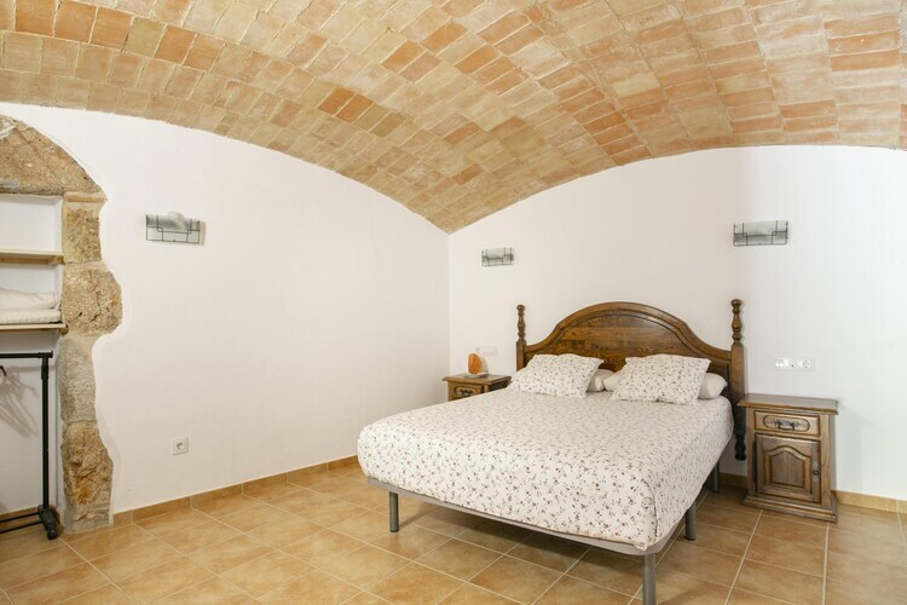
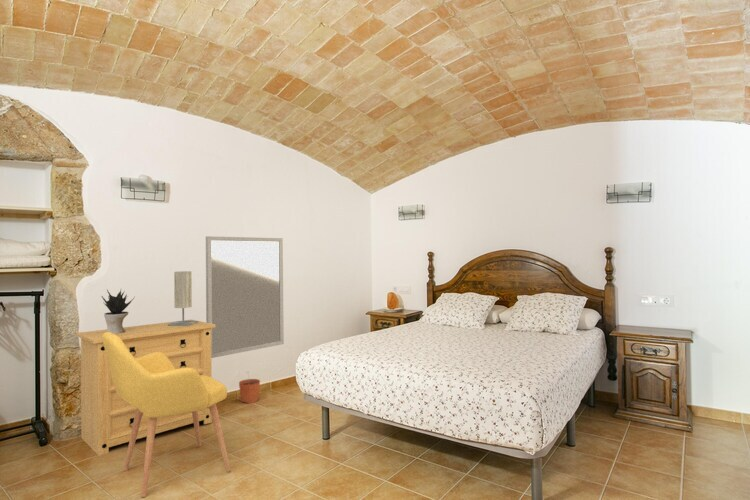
+ potted plant [101,289,135,334]
+ plant pot [238,372,261,404]
+ chair [102,332,231,499]
+ home mirror [205,235,285,359]
+ table lamp [168,270,199,326]
+ dresser [75,319,216,456]
